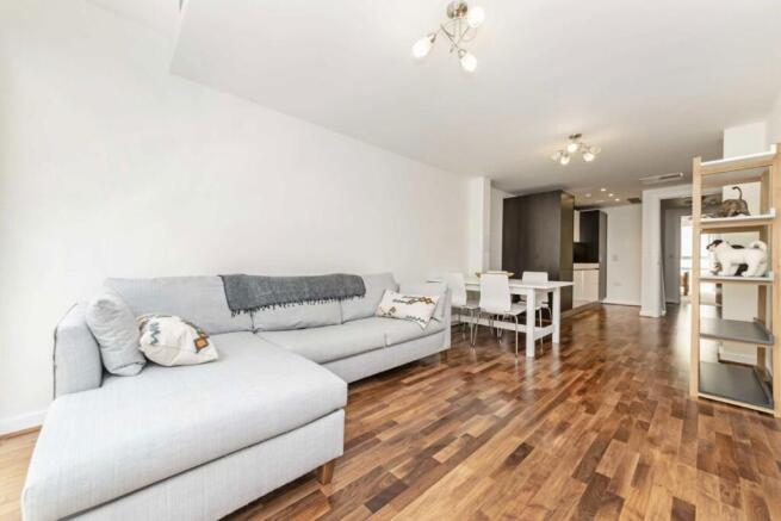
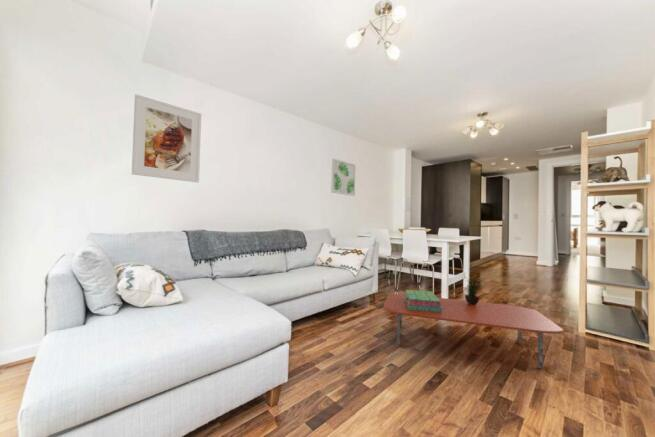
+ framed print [131,93,202,183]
+ wall art [330,158,356,197]
+ potted plant [463,273,484,305]
+ stack of books [404,289,442,312]
+ coffee table [382,293,564,370]
